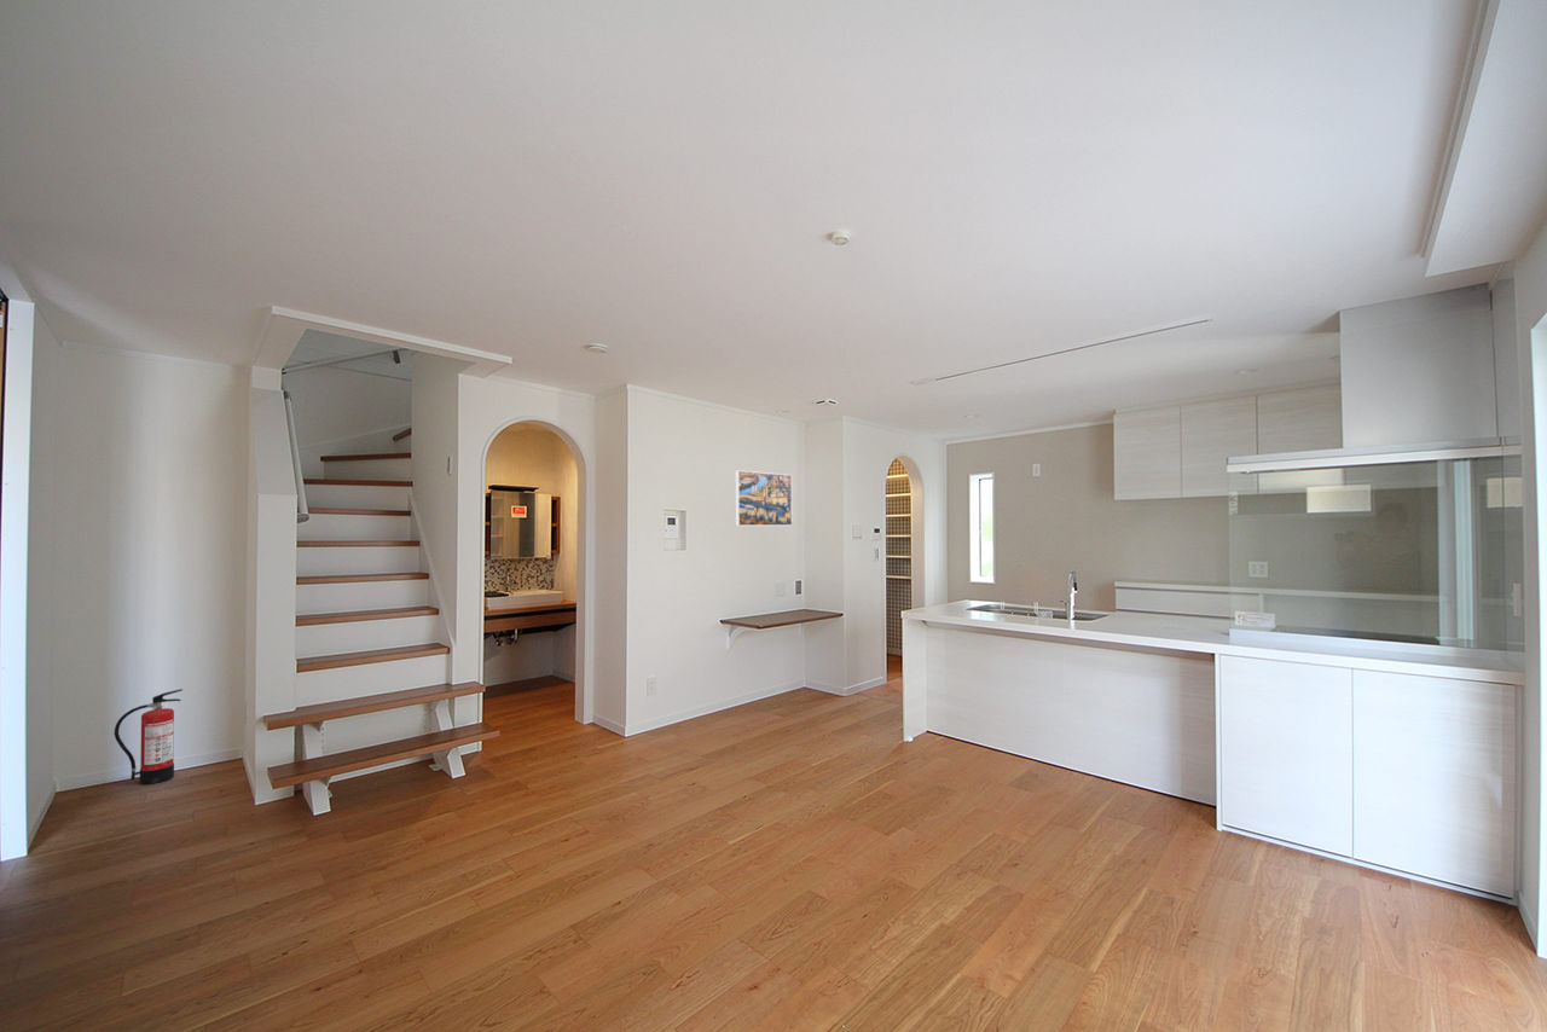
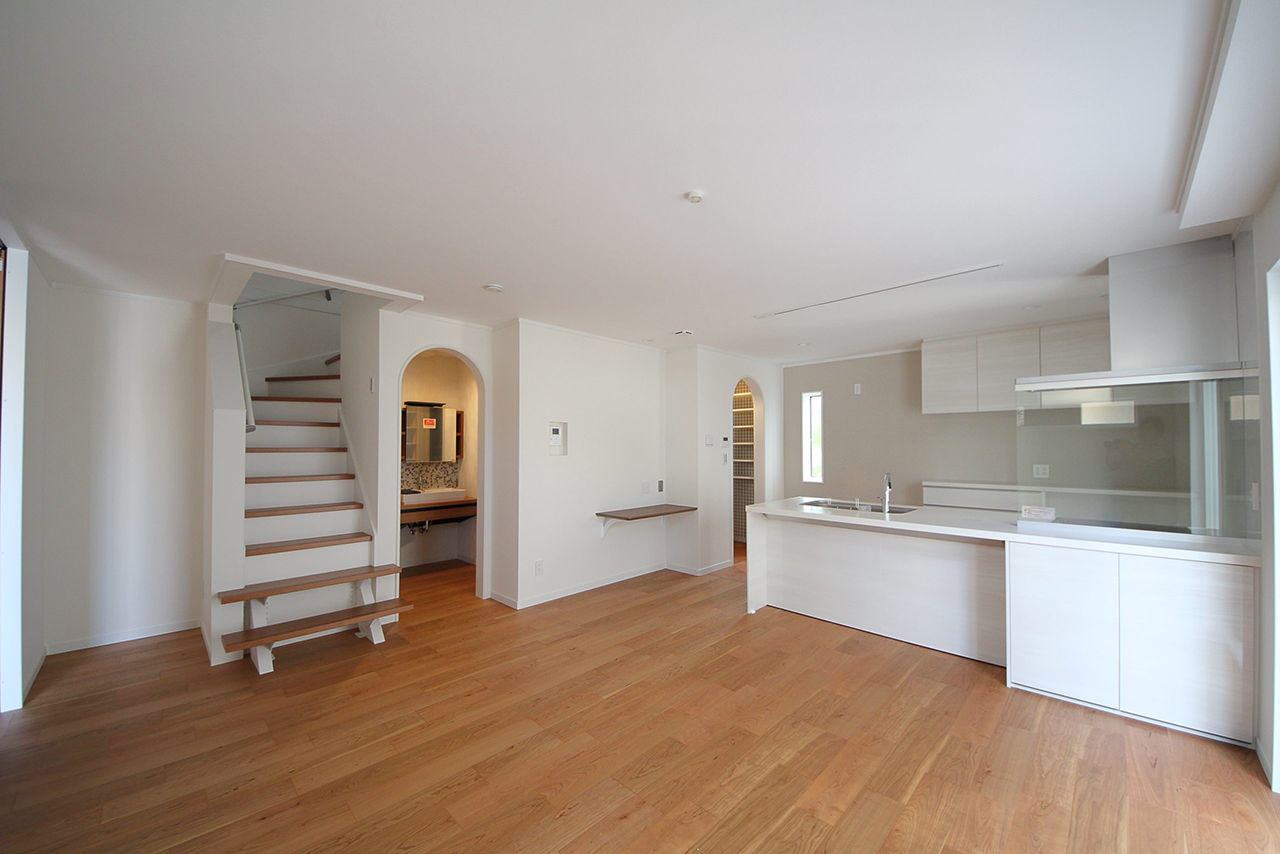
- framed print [735,469,793,527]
- fire extinguisher [114,688,184,785]
